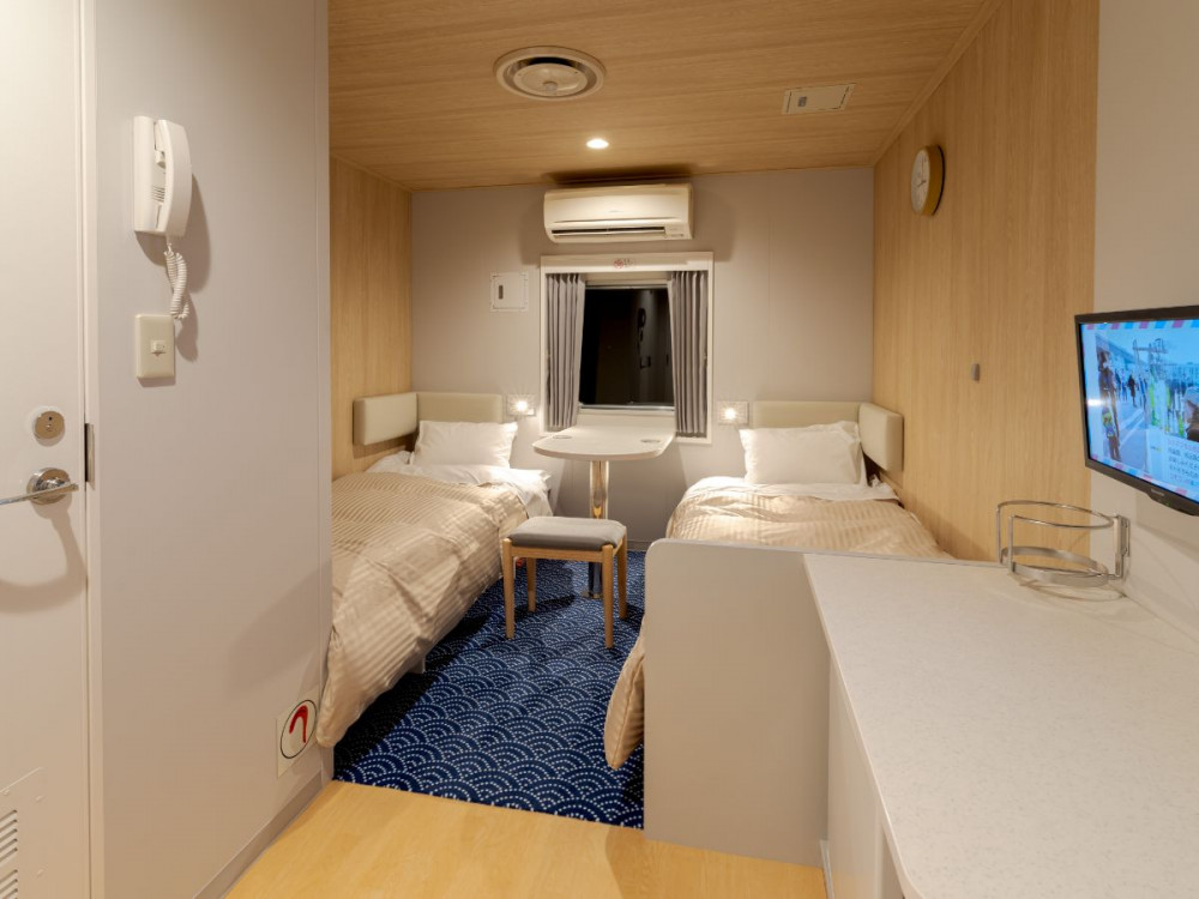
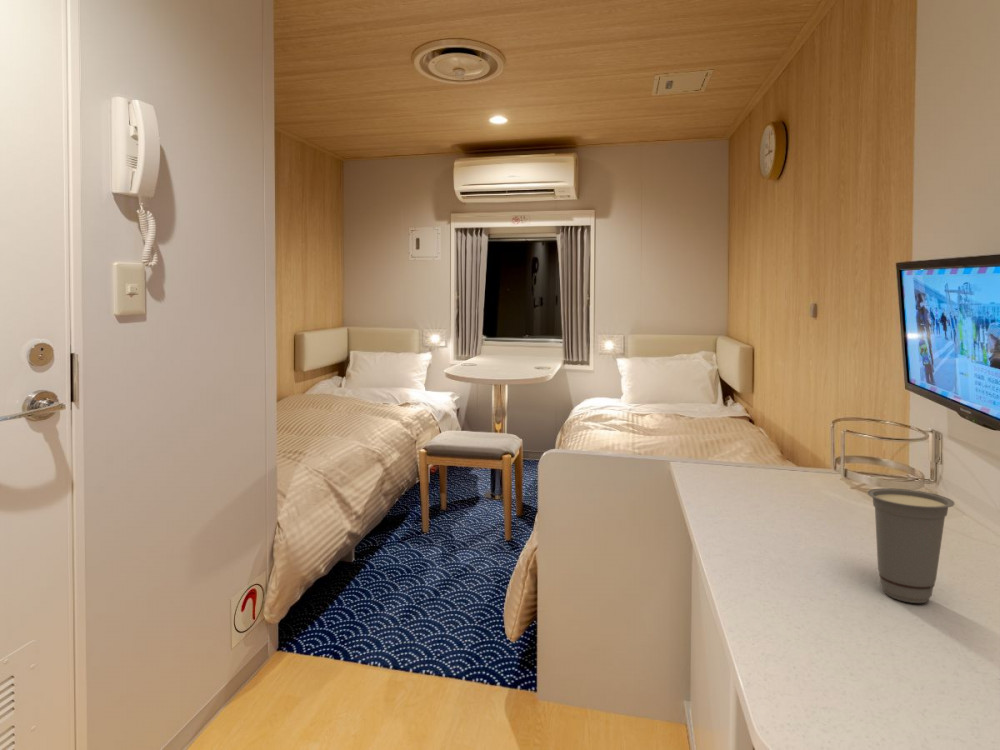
+ cup [866,487,955,604]
